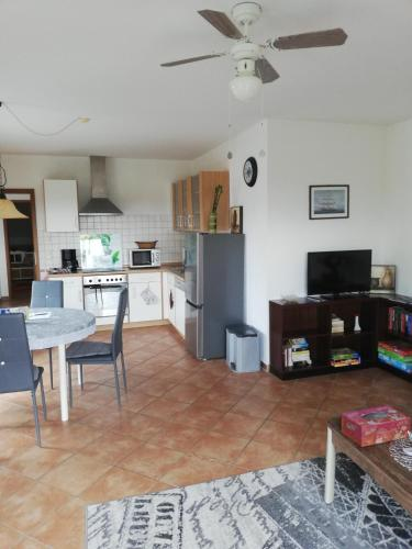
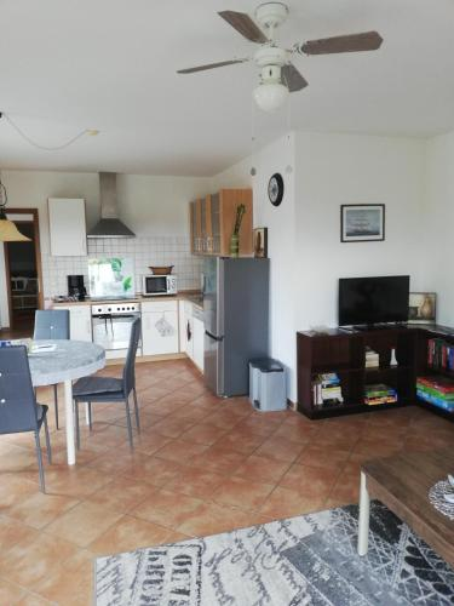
- tissue box [341,404,411,448]
